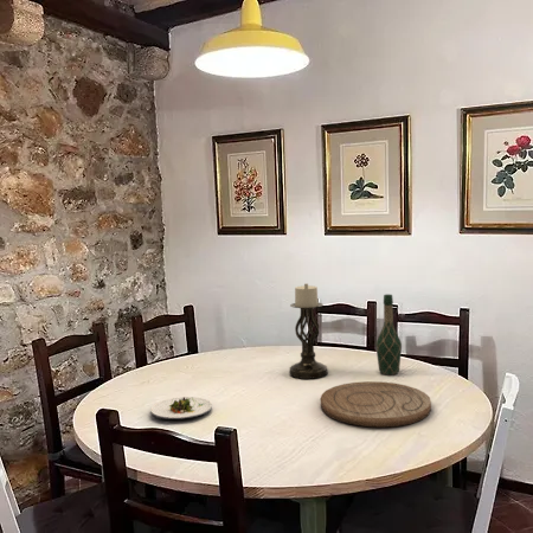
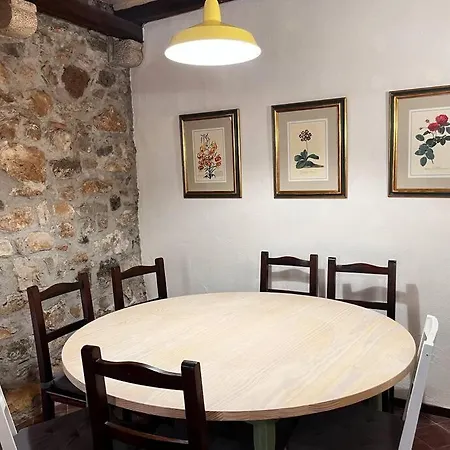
- candle holder [288,282,329,380]
- cutting board [320,380,432,428]
- wine bottle [374,294,403,375]
- salad plate [149,396,213,420]
